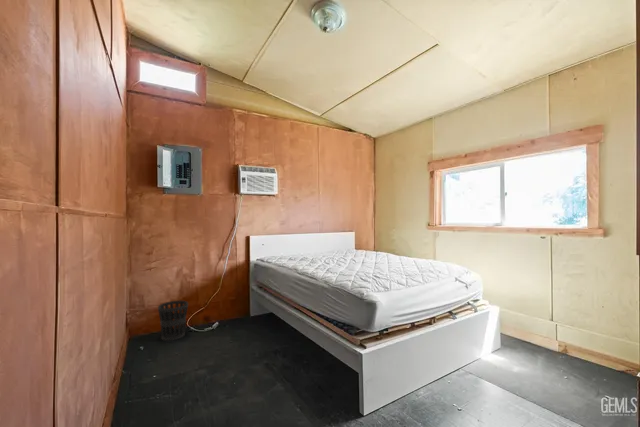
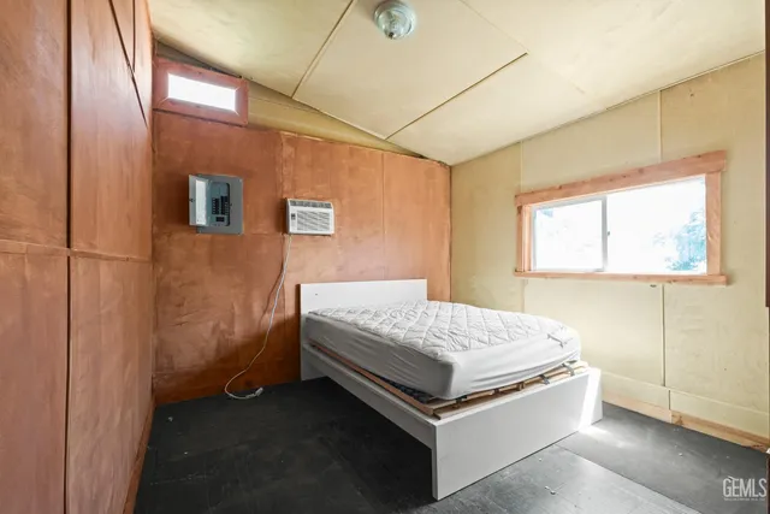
- wastebasket [157,300,189,342]
